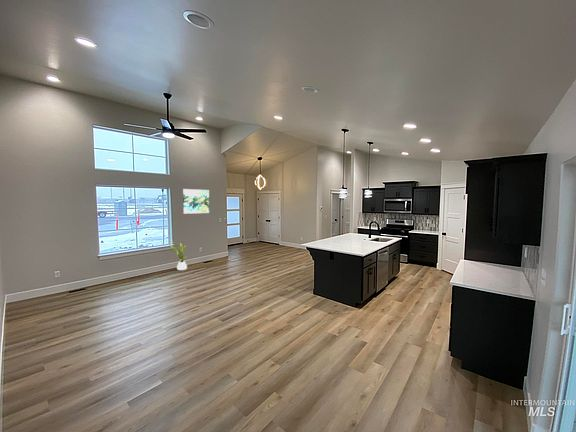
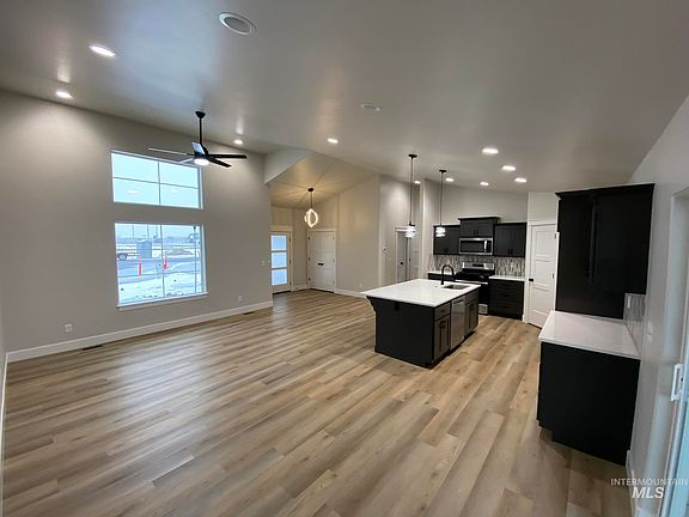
- house plant [169,241,188,271]
- wall art [182,188,210,215]
